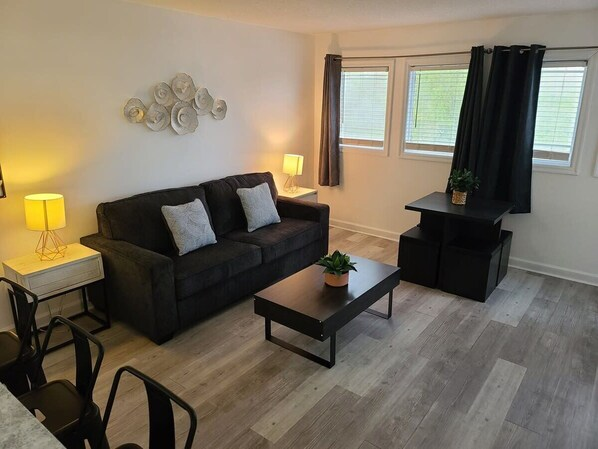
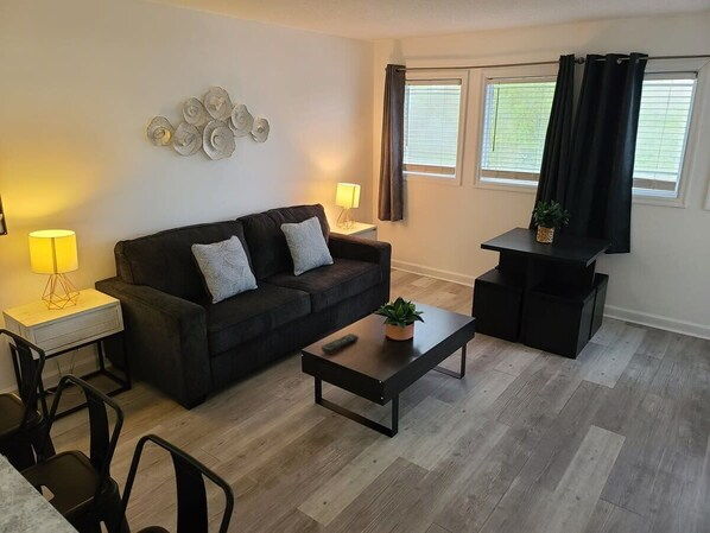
+ remote control [321,332,360,355]
